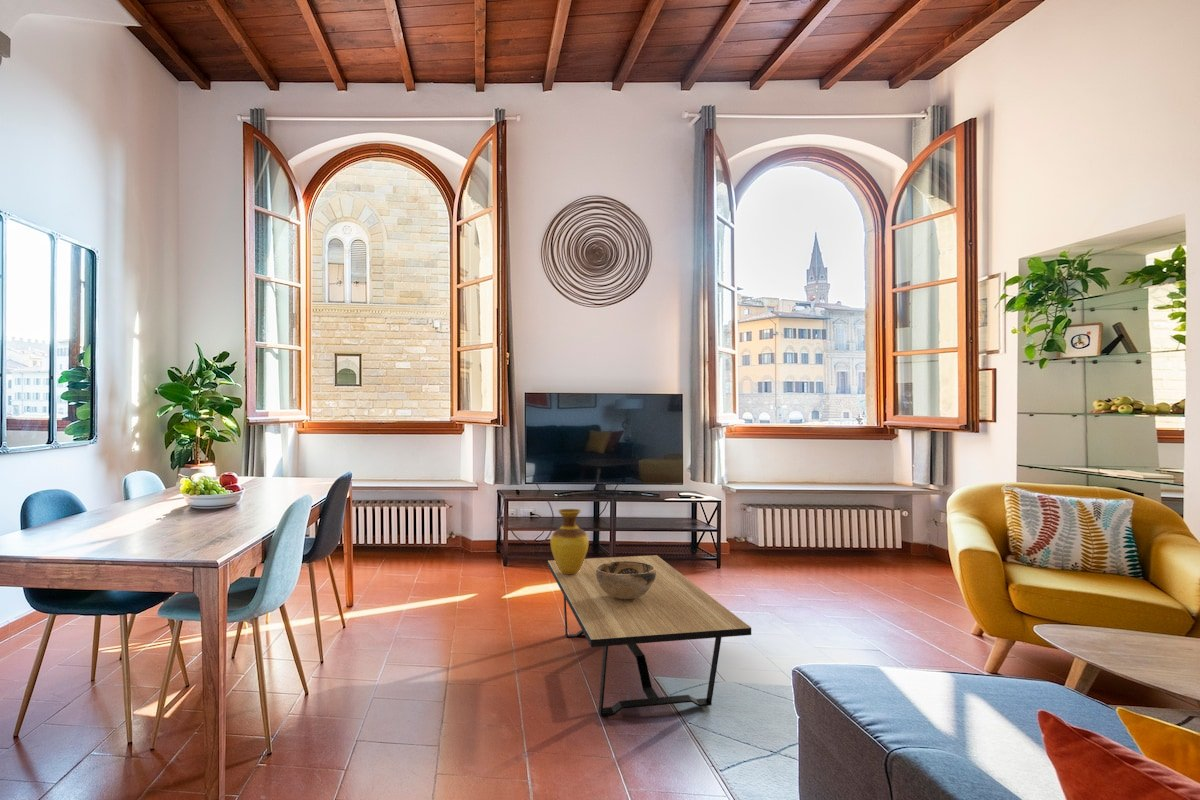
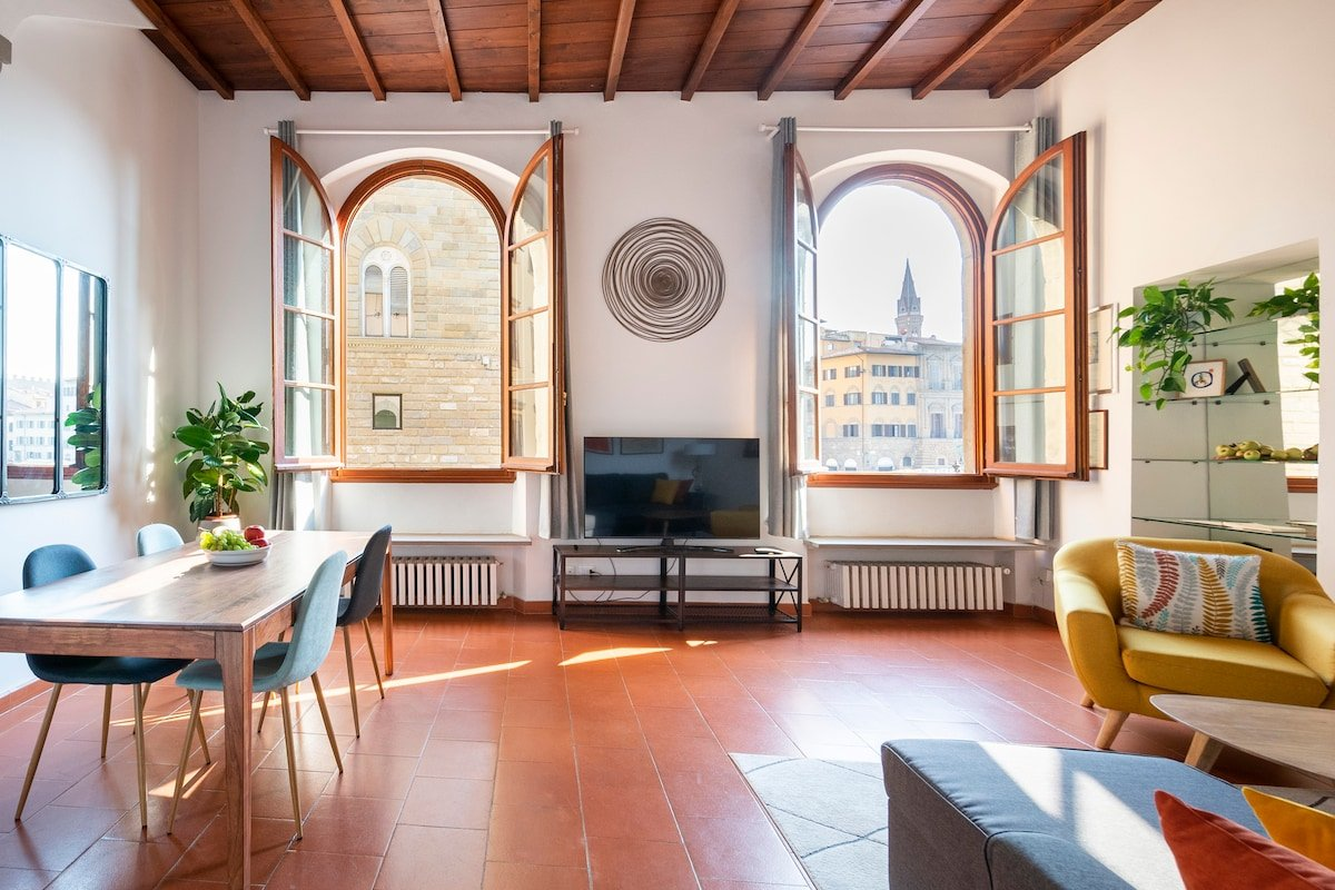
- coffee table [547,554,752,717]
- vase [550,508,590,574]
- decorative bowl [596,561,656,599]
